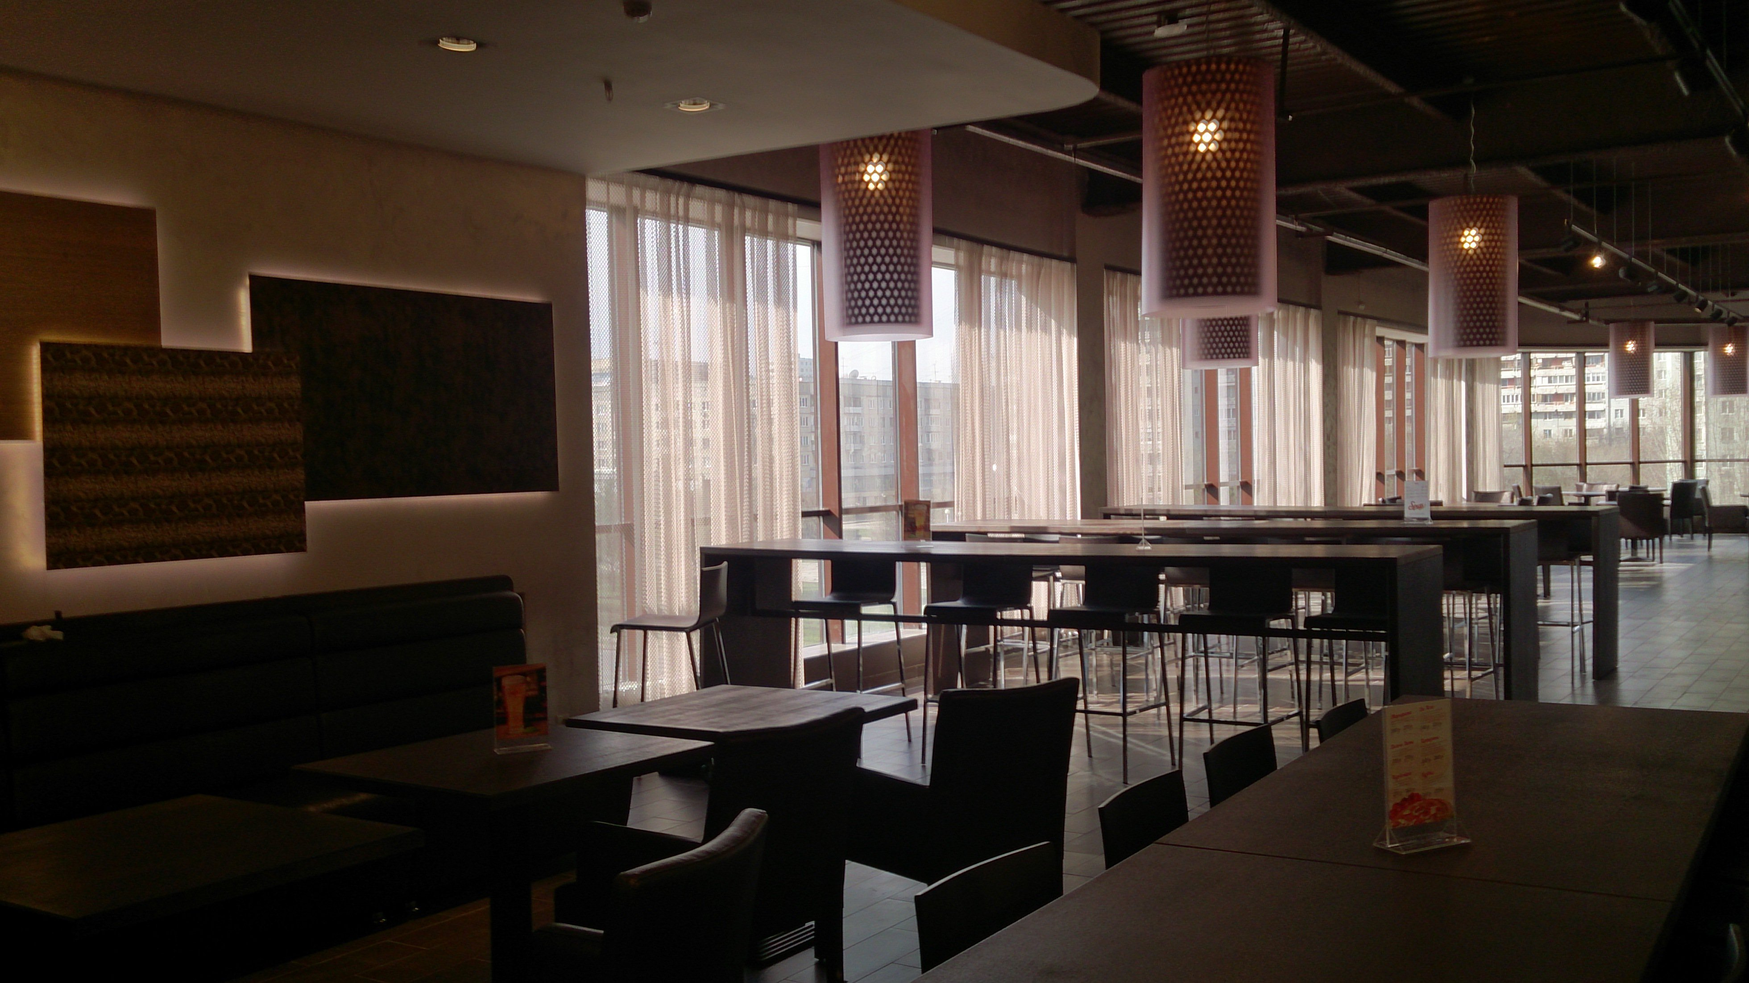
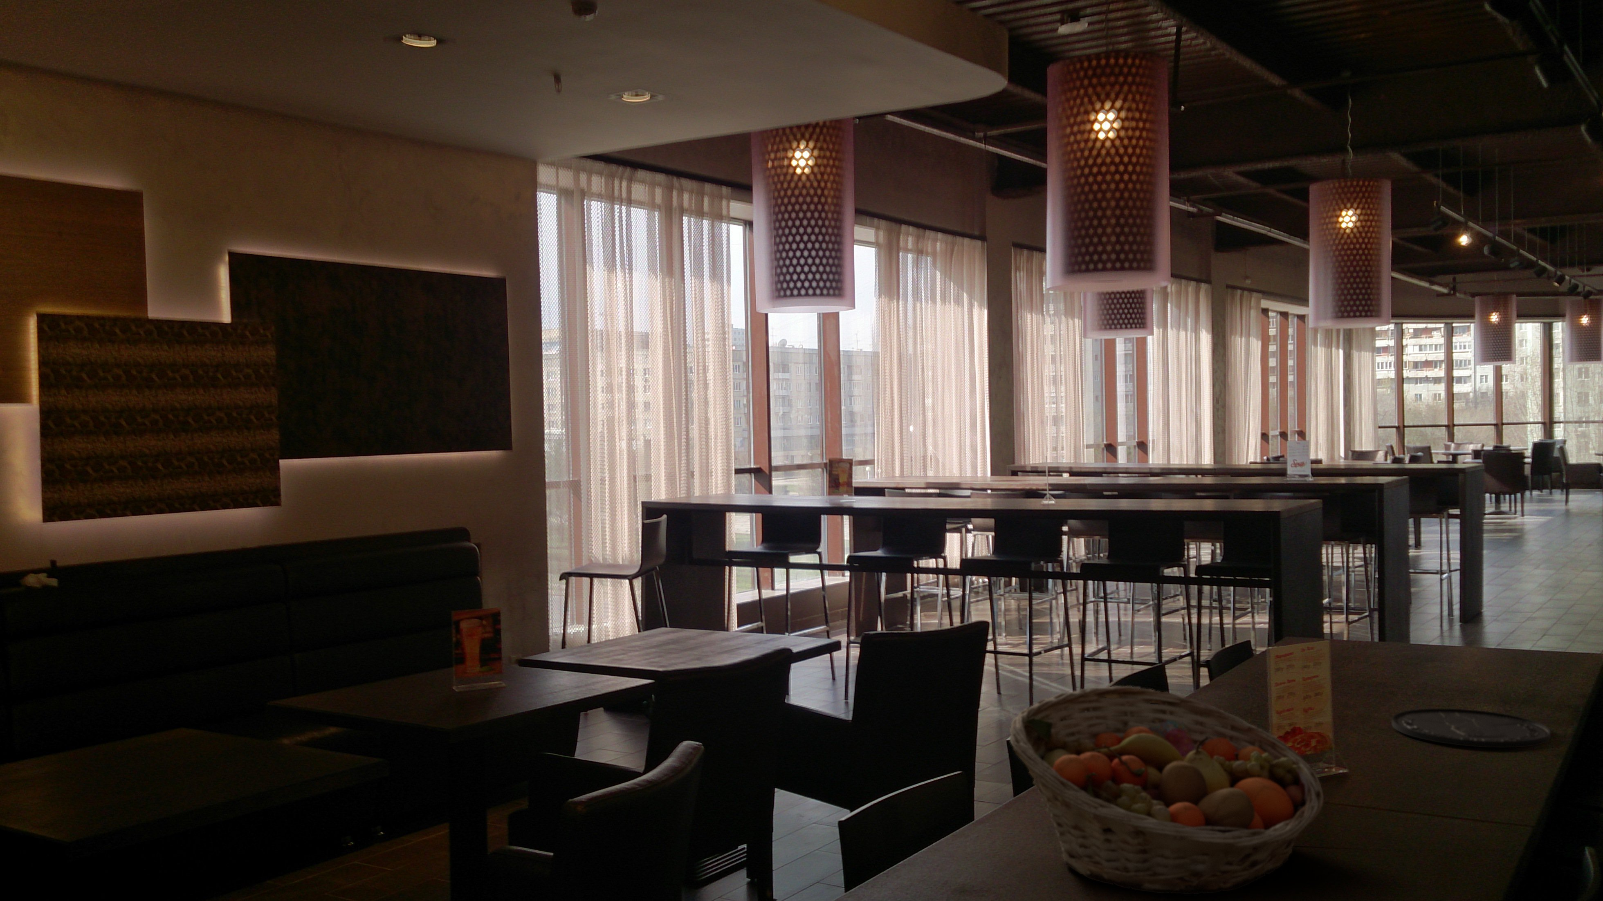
+ fruit basket [1010,685,1324,894]
+ plate [1392,708,1551,748]
